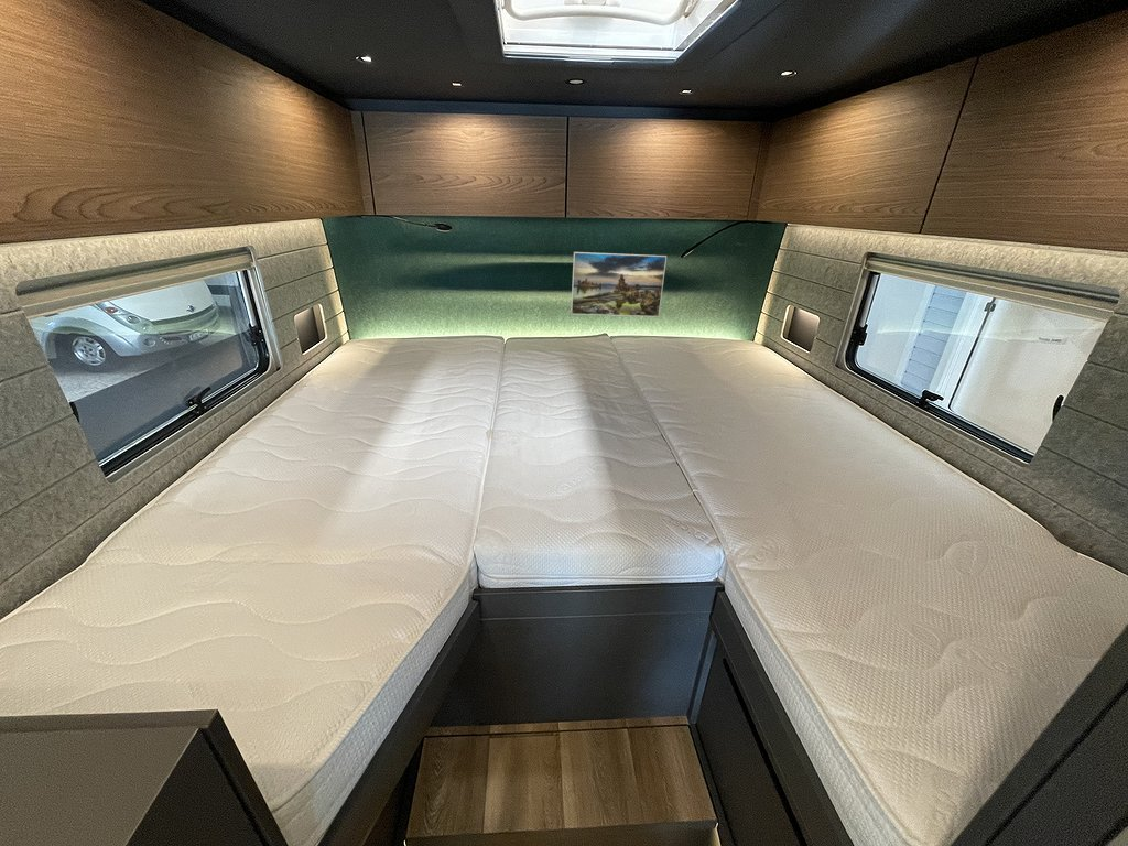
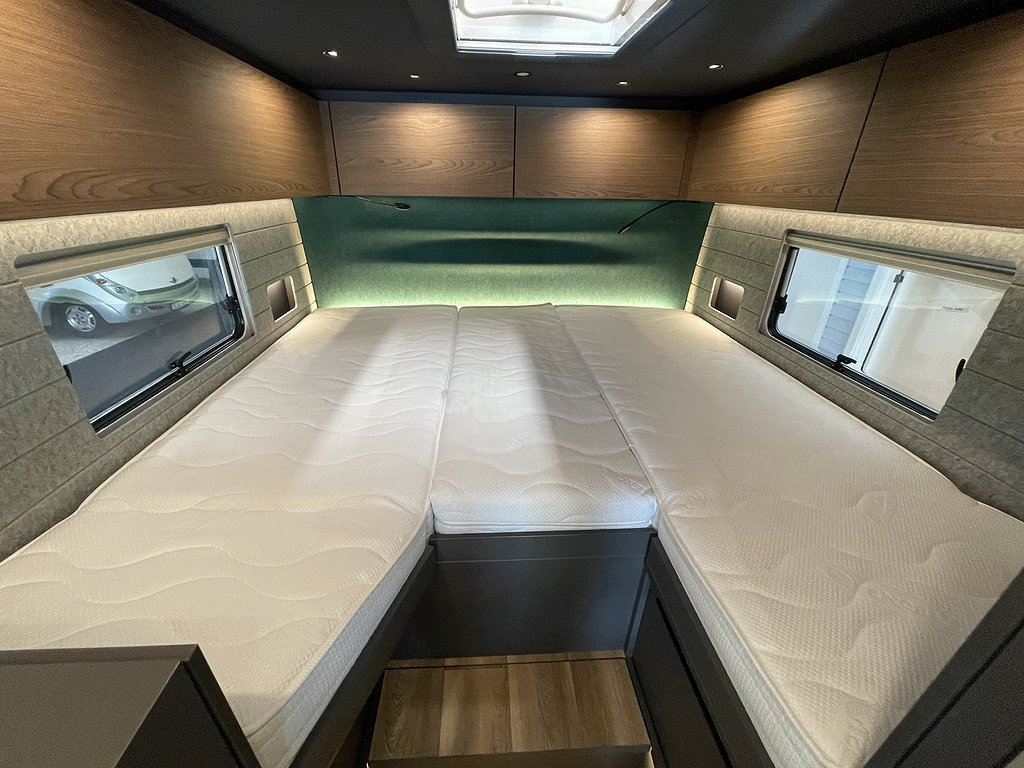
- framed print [570,251,668,318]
